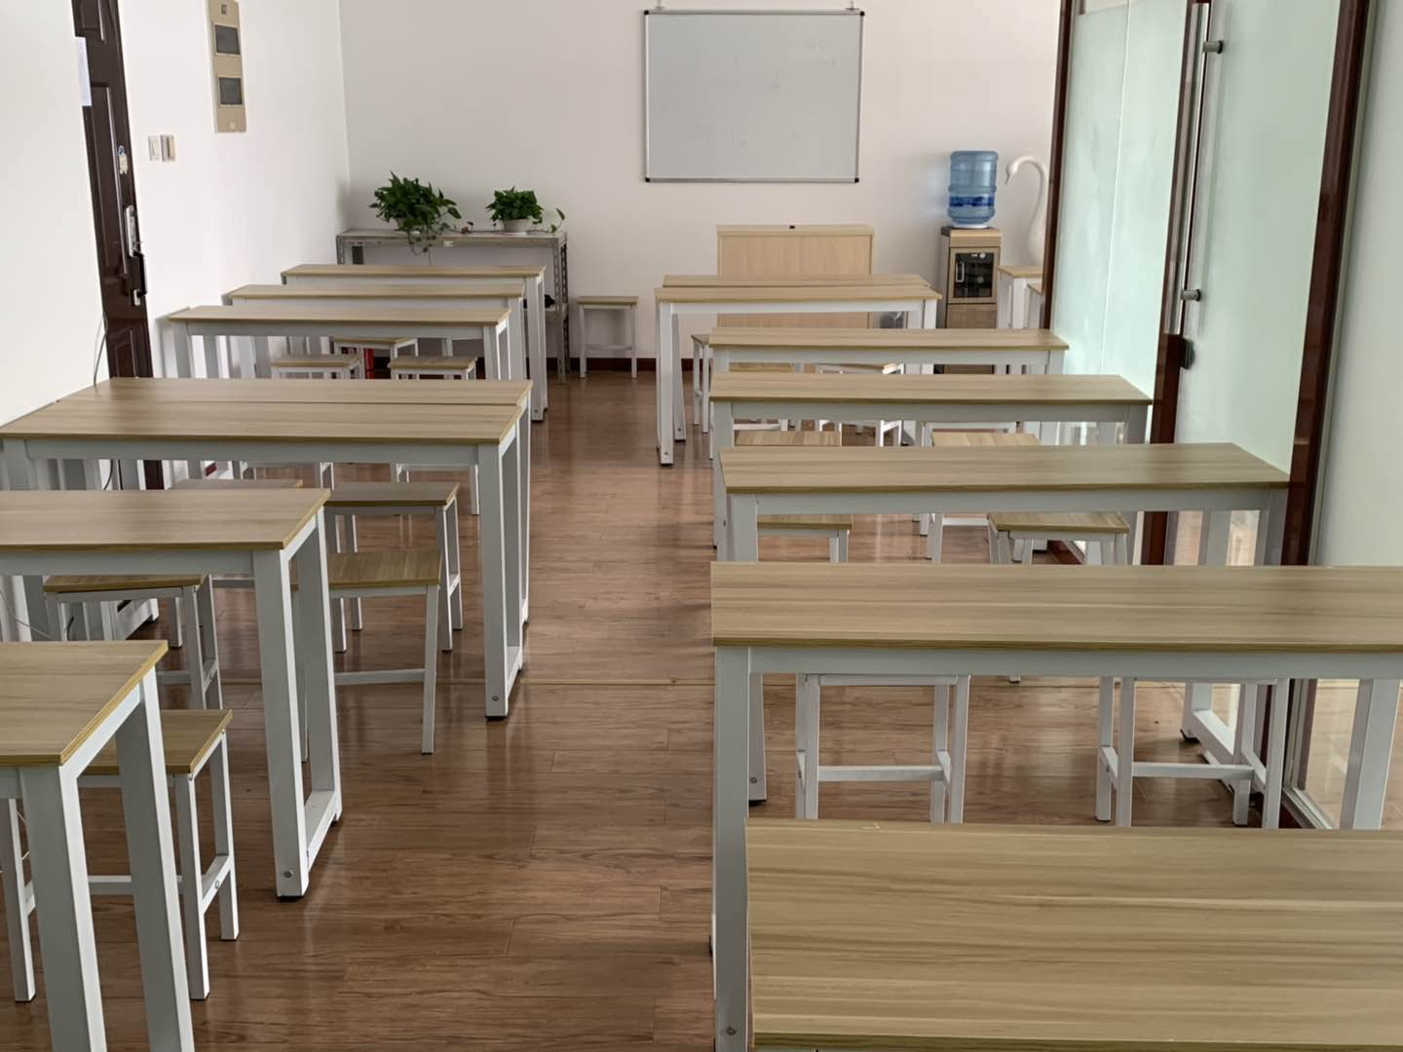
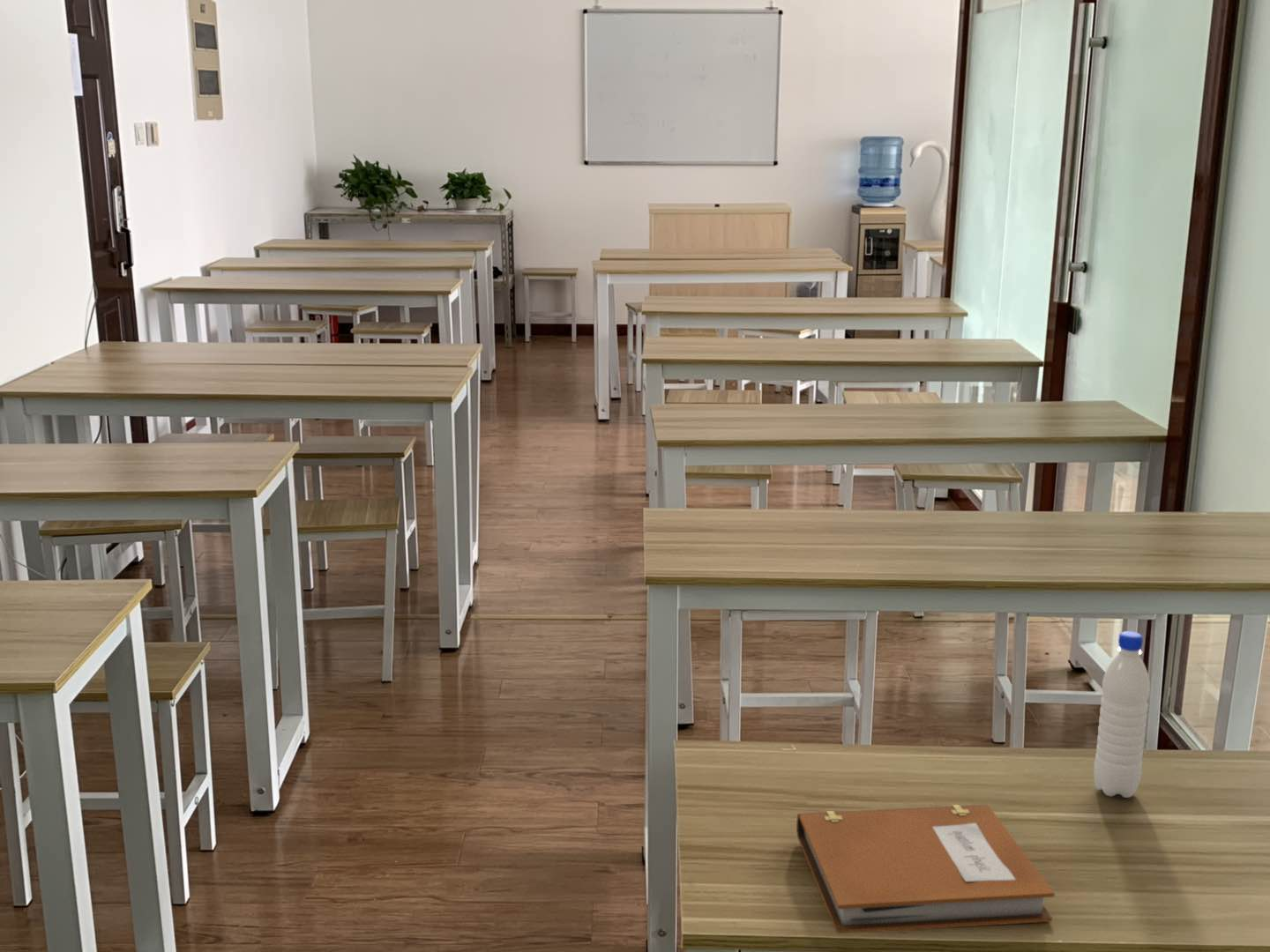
+ notebook [796,804,1056,934]
+ water bottle [1093,630,1151,799]
